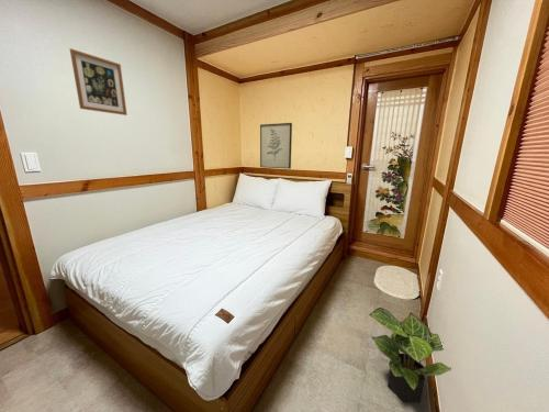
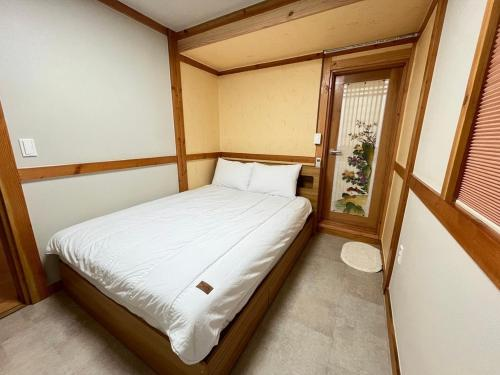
- wall art [69,47,128,116]
- potted plant [368,307,452,403]
- wall art [259,122,293,170]
